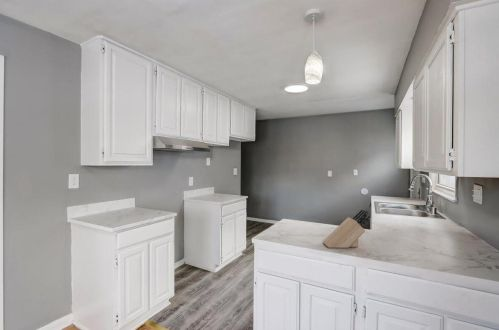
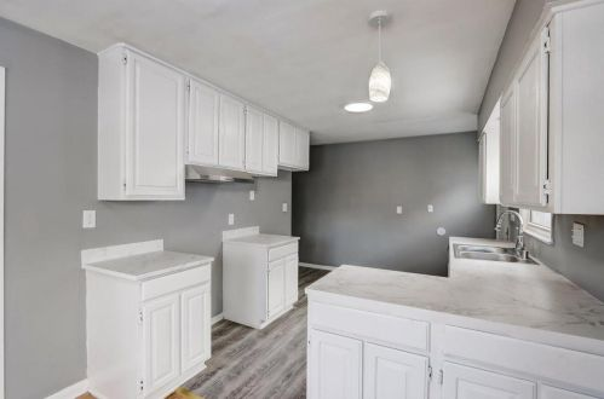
- knife block [322,208,371,249]
